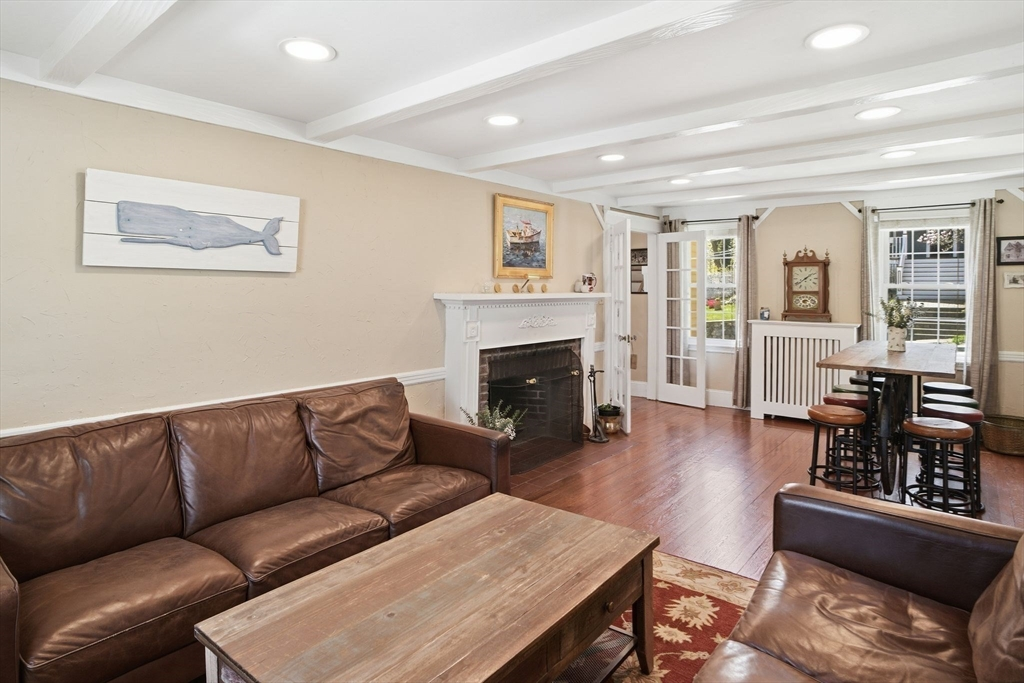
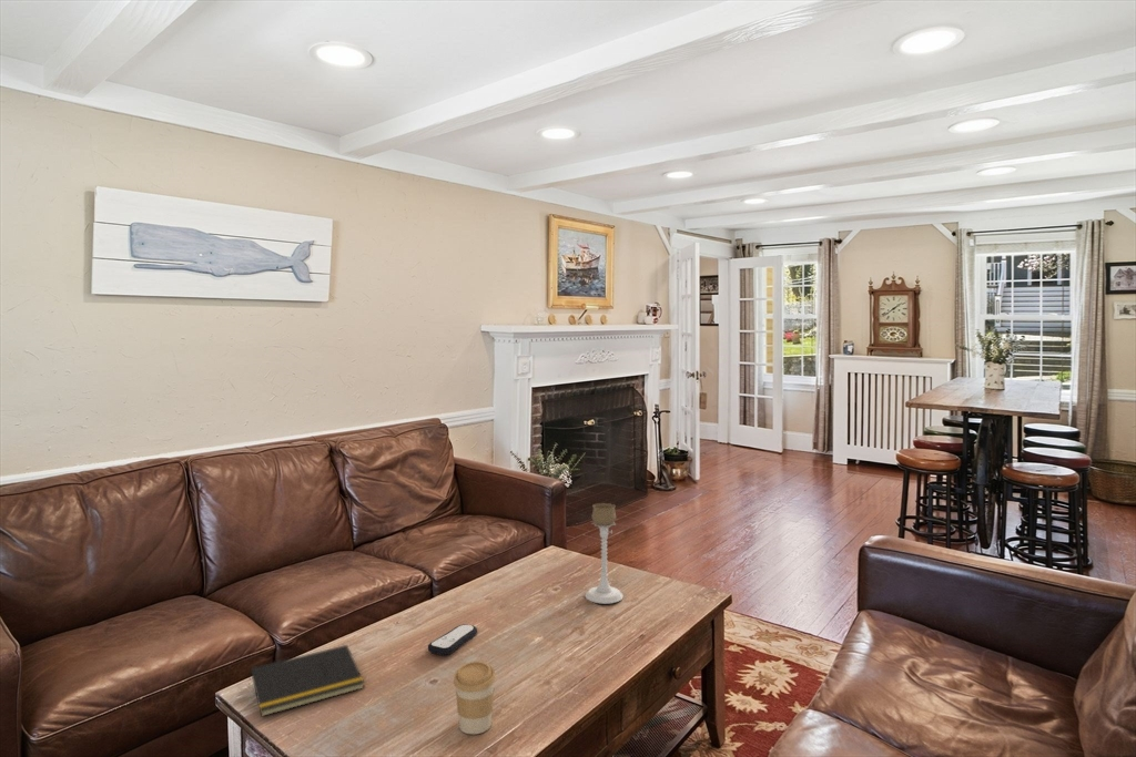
+ remote control [427,623,478,656]
+ notepad [247,644,366,718]
+ candle holder [584,502,625,605]
+ coffee cup [453,659,497,735]
